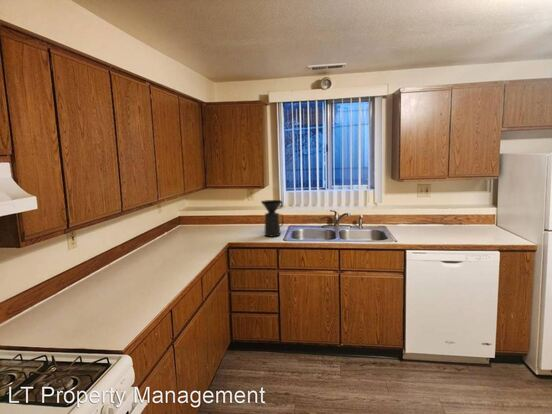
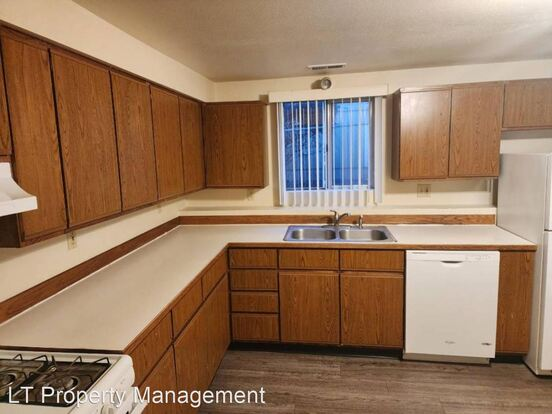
- coffee maker [260,199,284,238]
